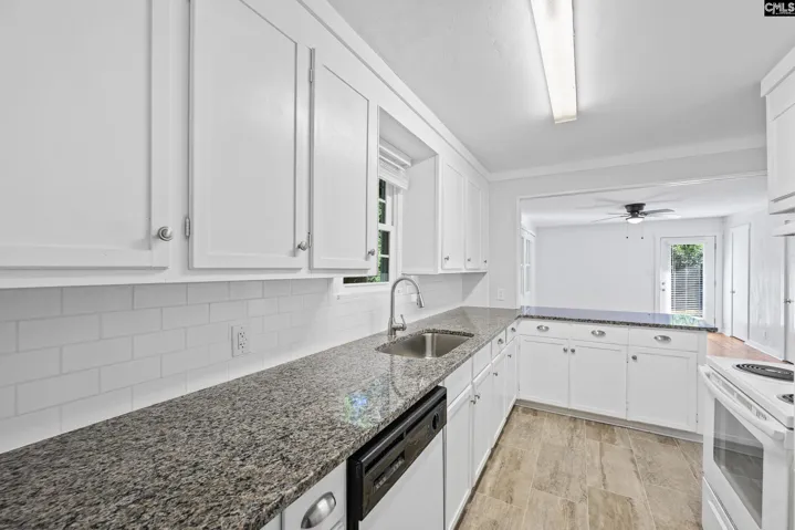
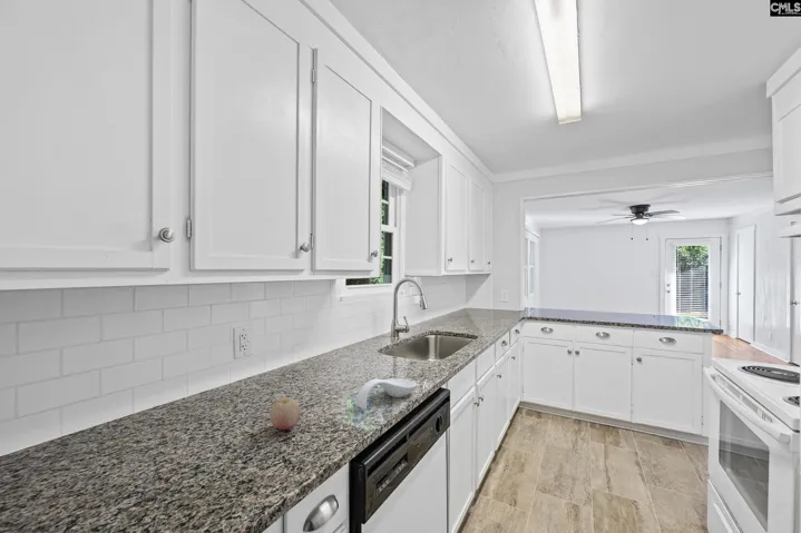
+ spoon rest [354,377,418,411]
+ fruit [268,396,301,431]
